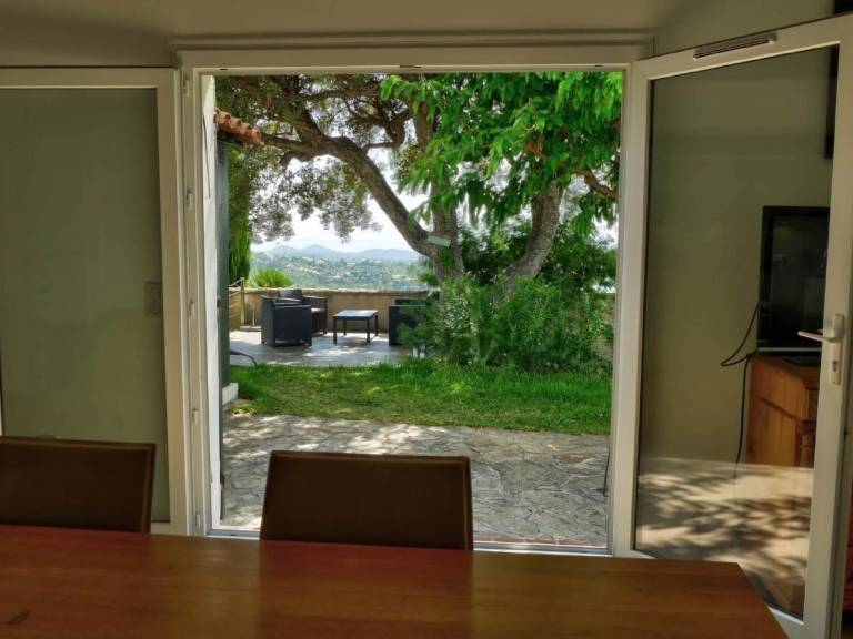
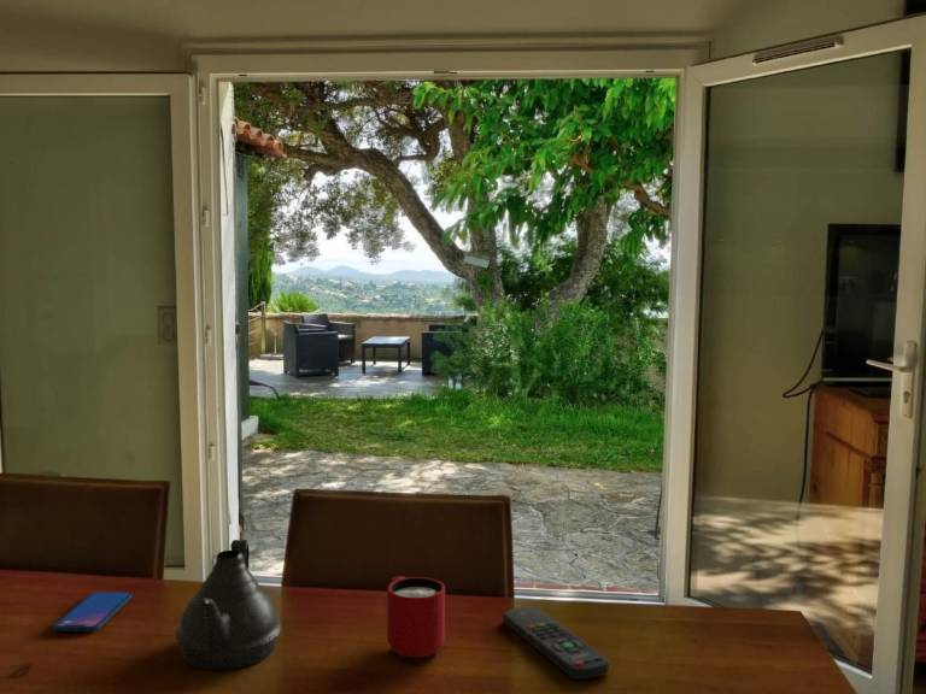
+ remote control [502,606,611,681]
+ mug [386,575,446,663]
+ teapot [175,539,282,671]
+ smartphone [52,590,133,633]
